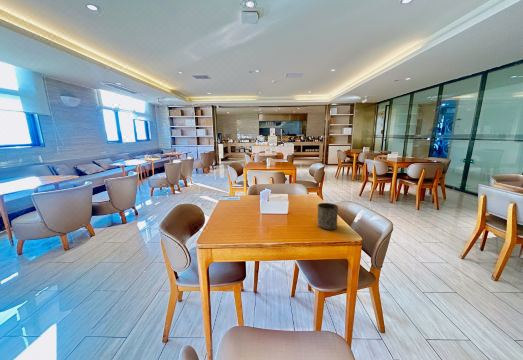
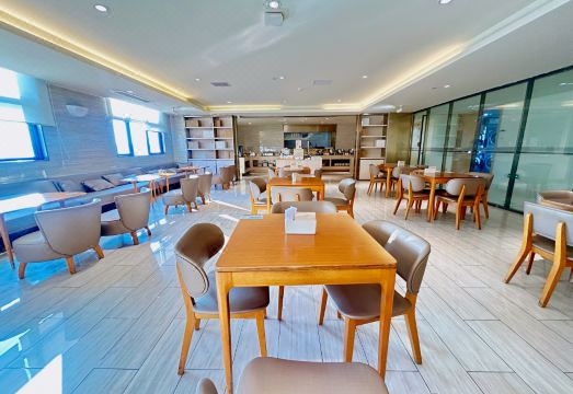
- cup [316,202,339,231]
